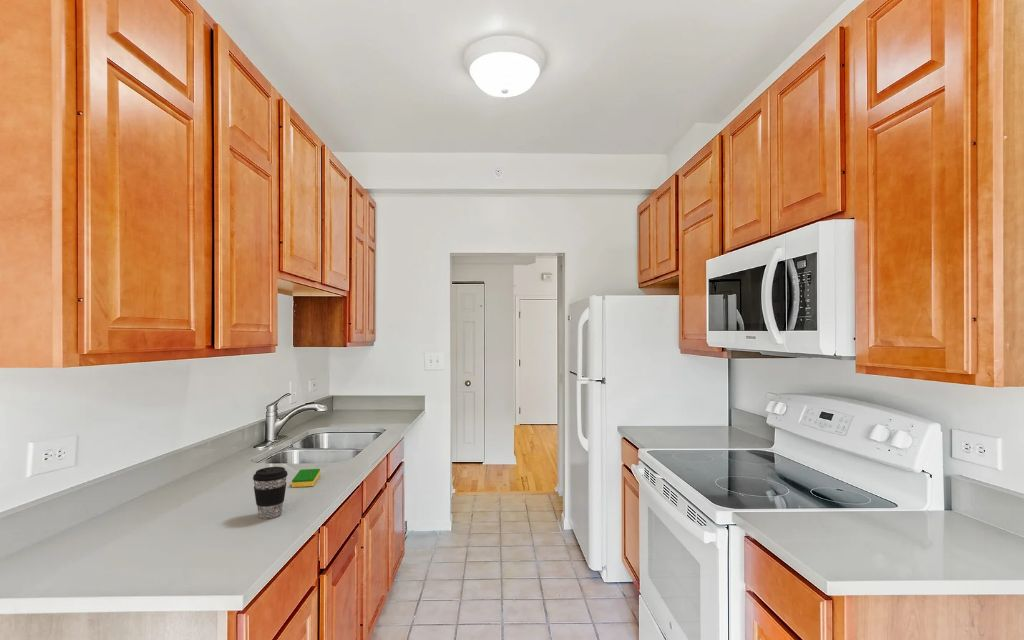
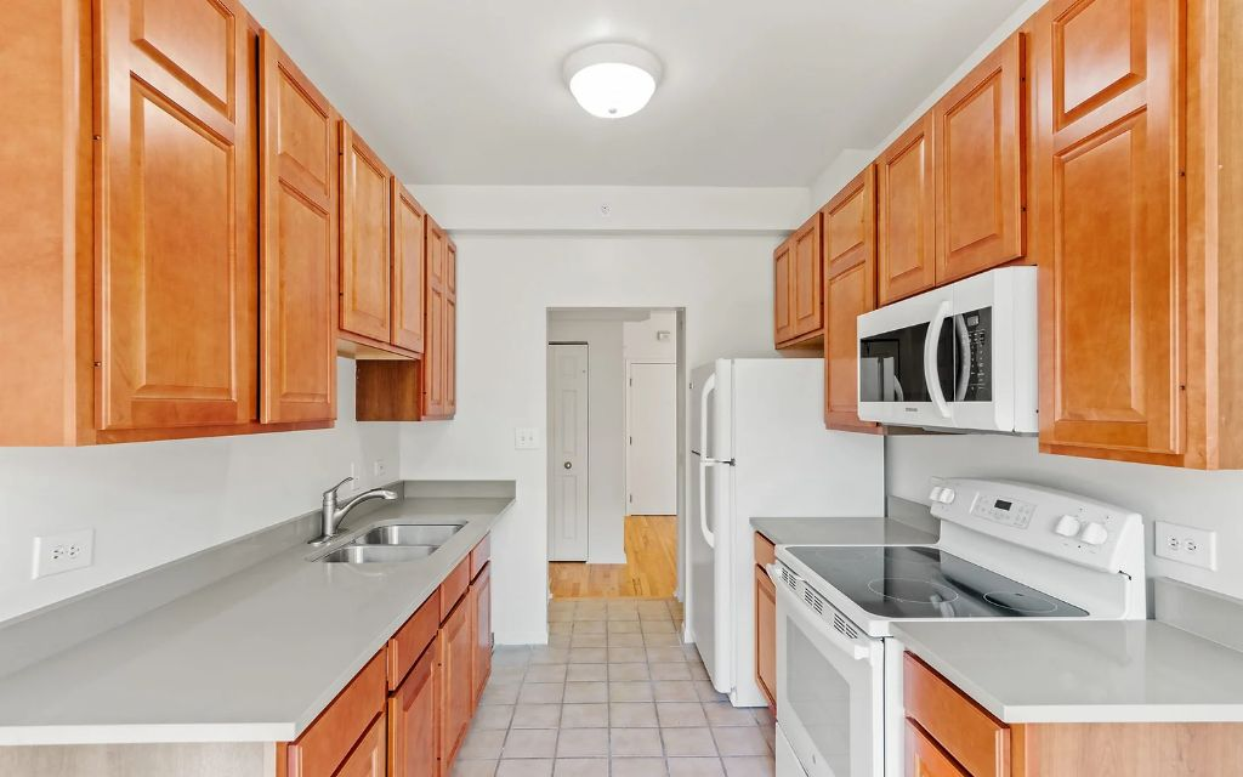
- dish sponge [291,468,321,488]
- coffee cup [252,466,289,520]
